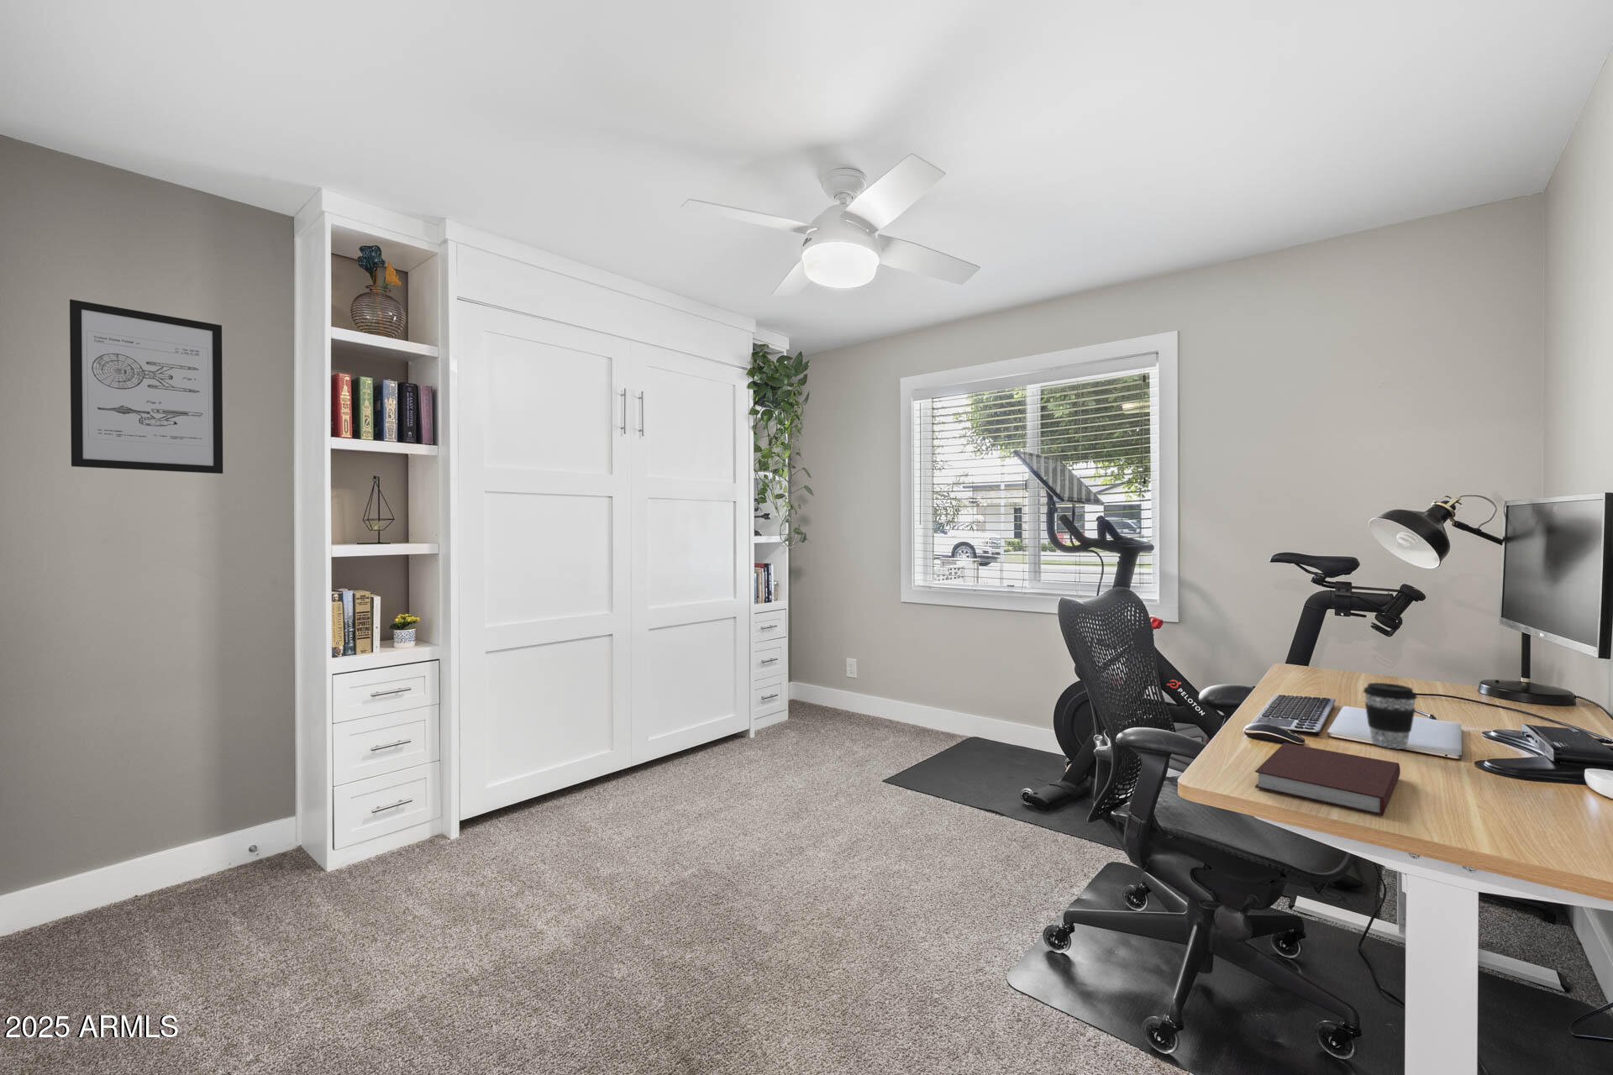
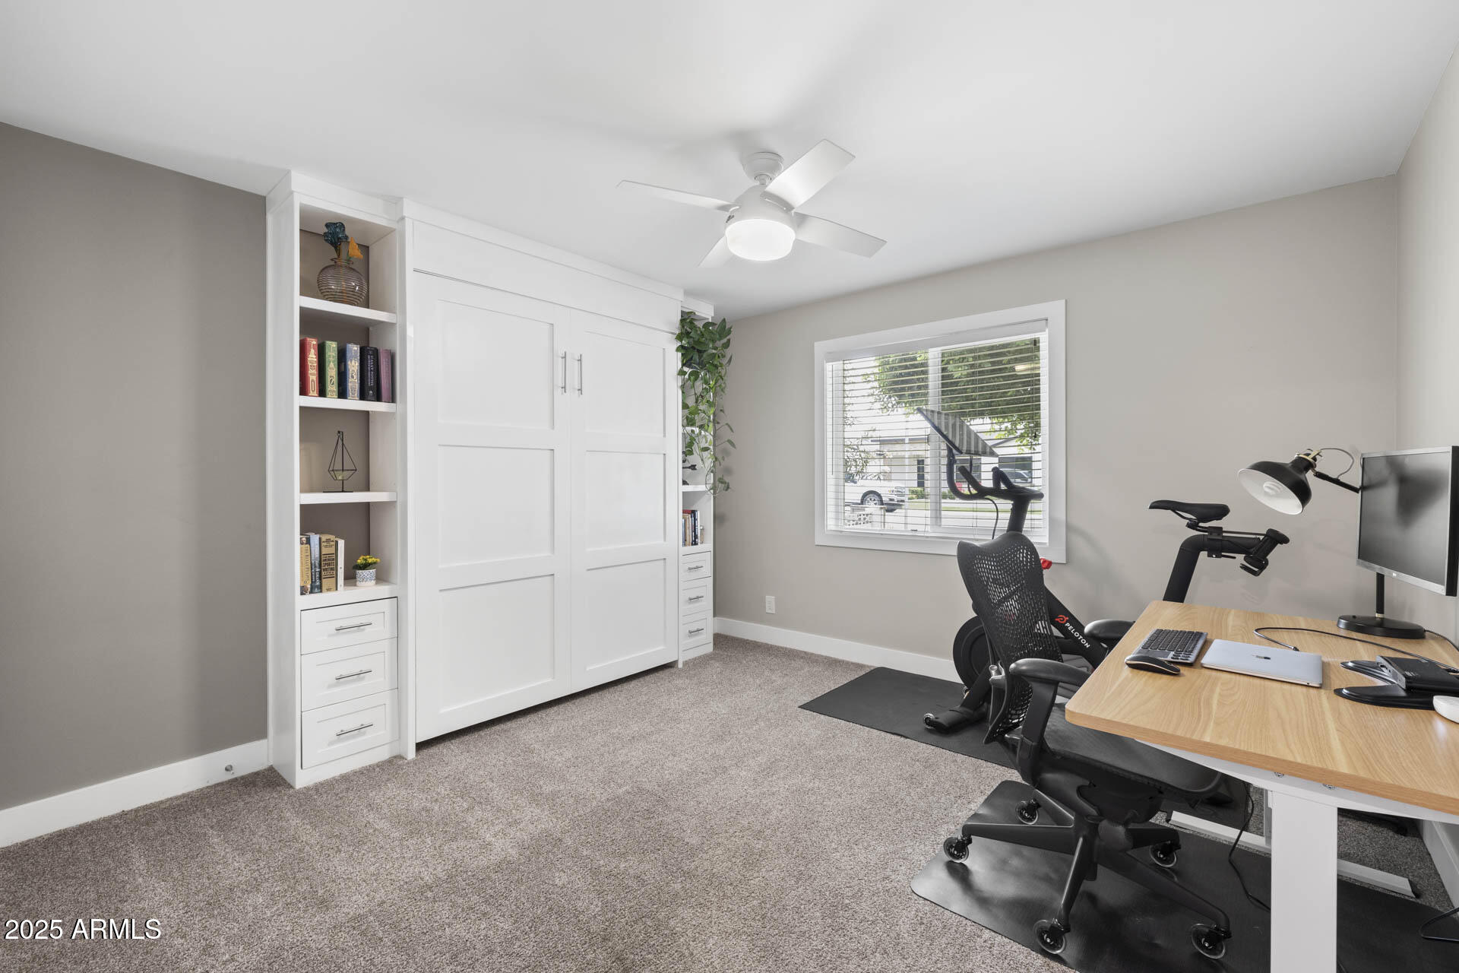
- notebook [1254,743,1402,816]
- wall art [68,298,223,474]
- coffee cup [1362,681,1419,750]
